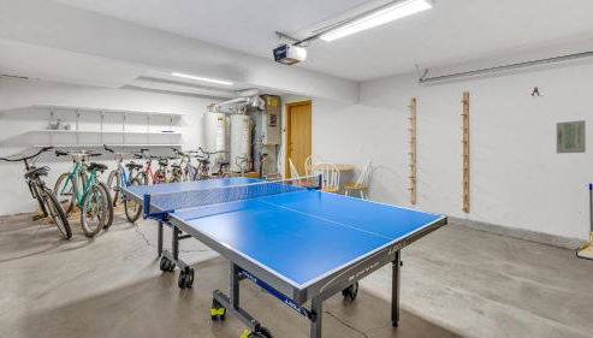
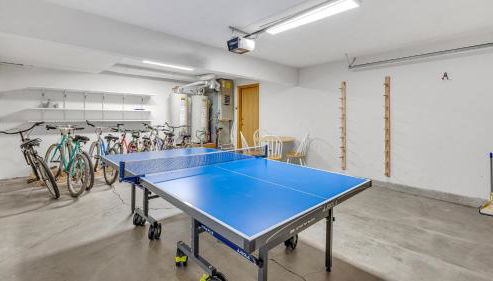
- wall art [556,119,587,154]
